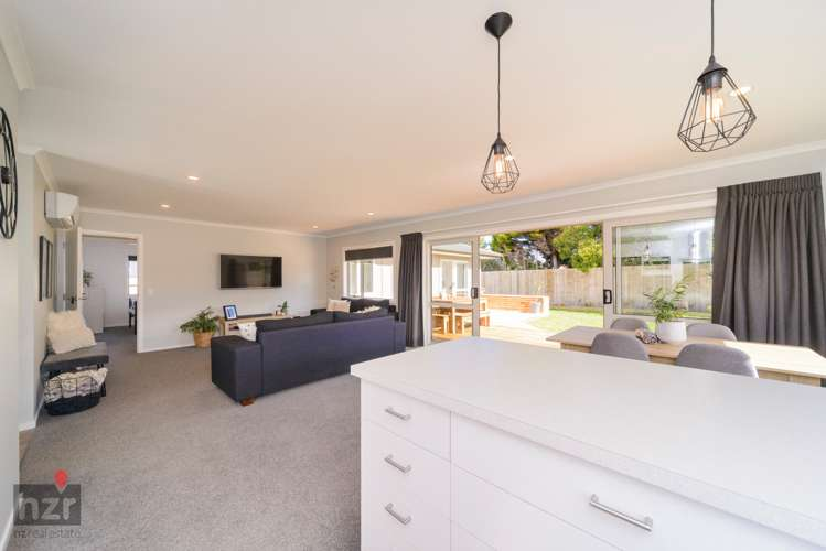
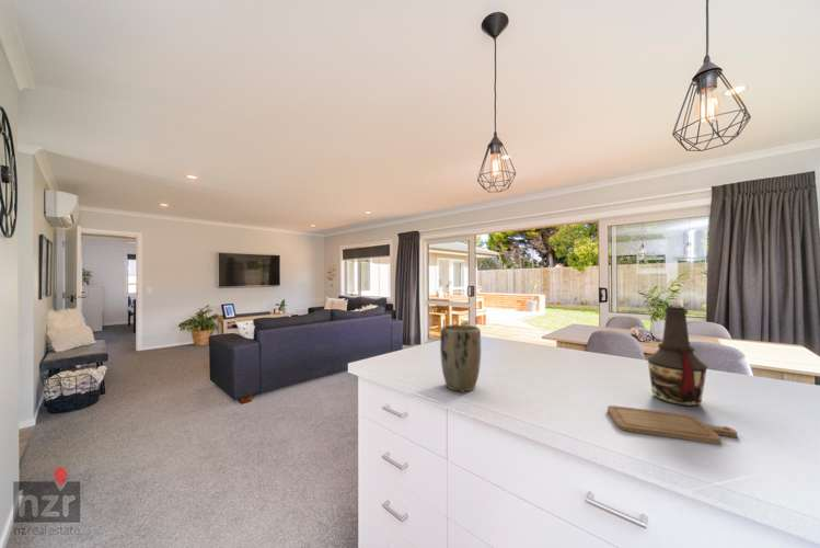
+ bottle [646,305,709,408]
+ chopping board [607,404,739,445]
+ plant pot [439,323,482,393]
